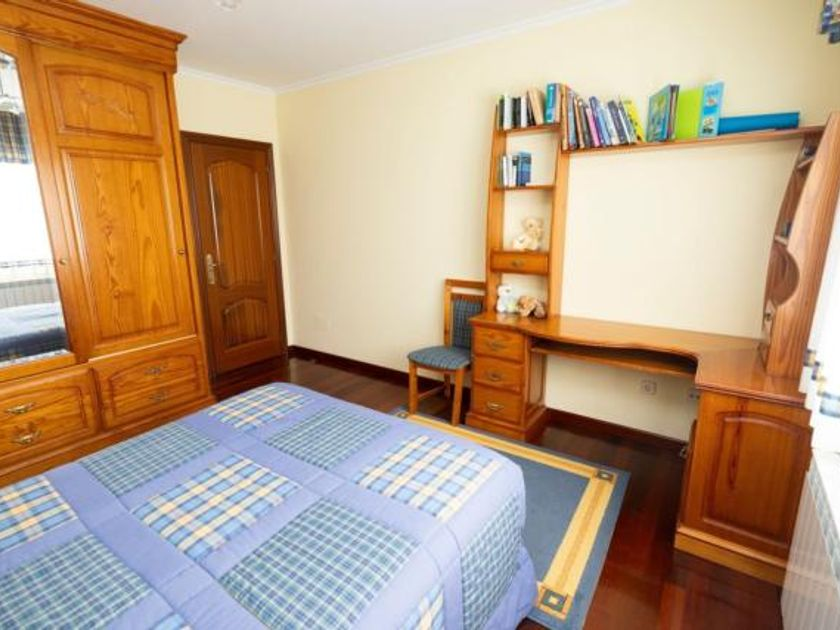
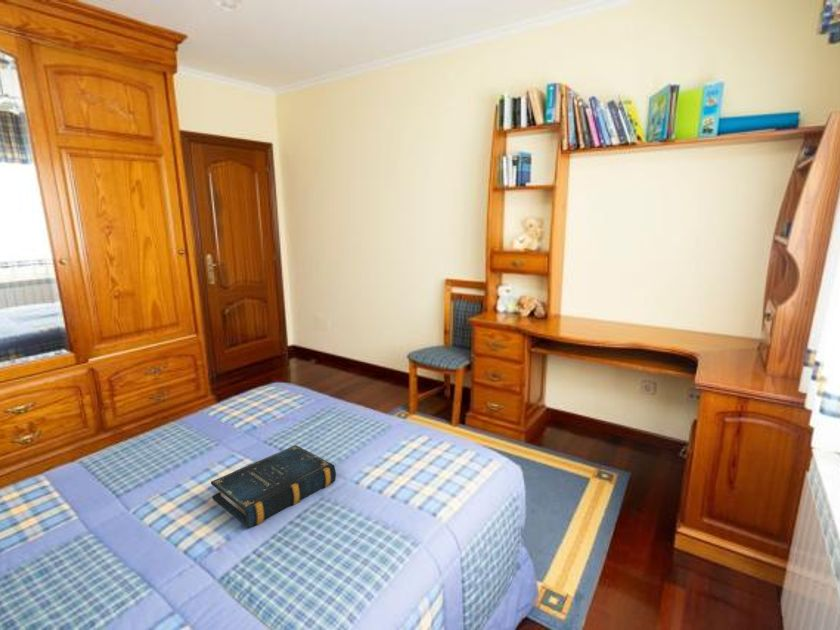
+ book [210,444,337,529]
